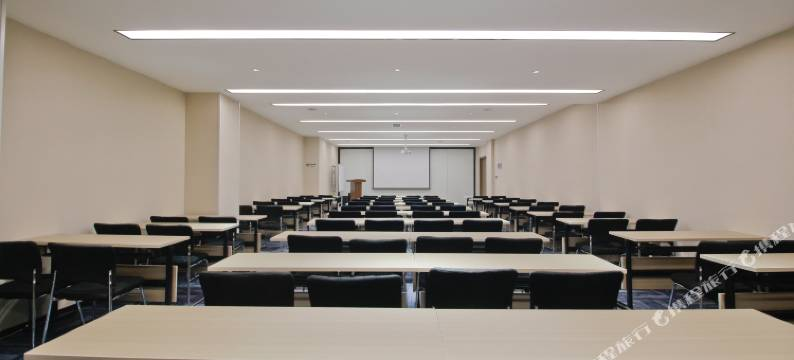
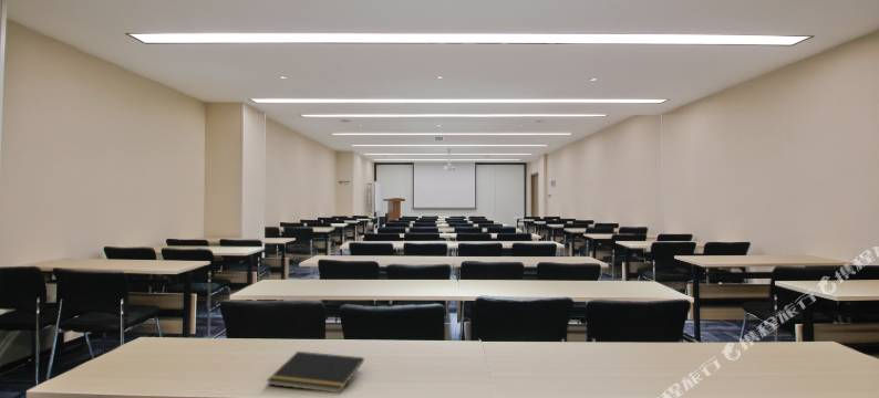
+ notepad [266,350,365,394]
